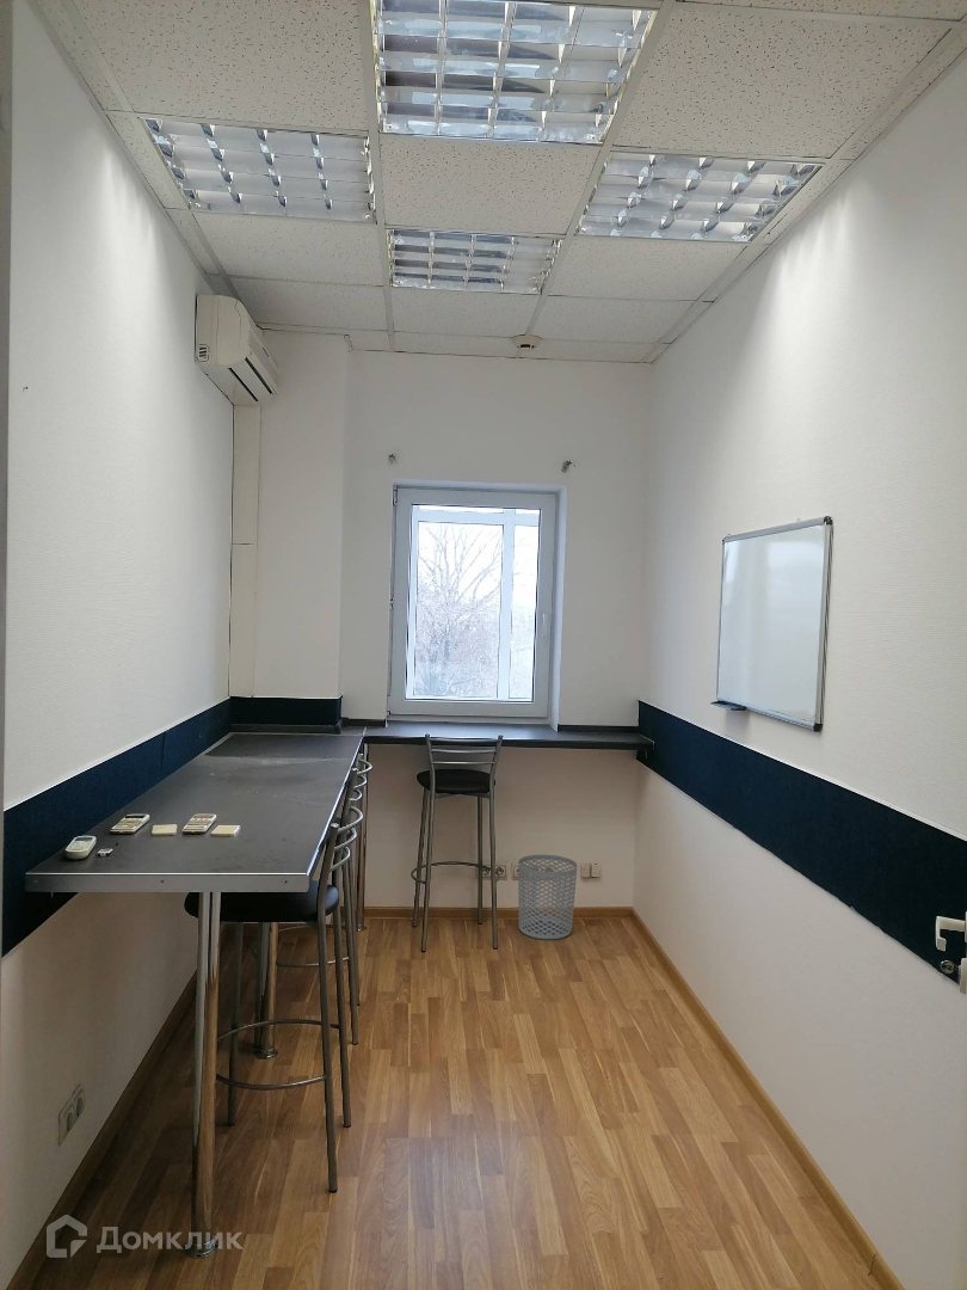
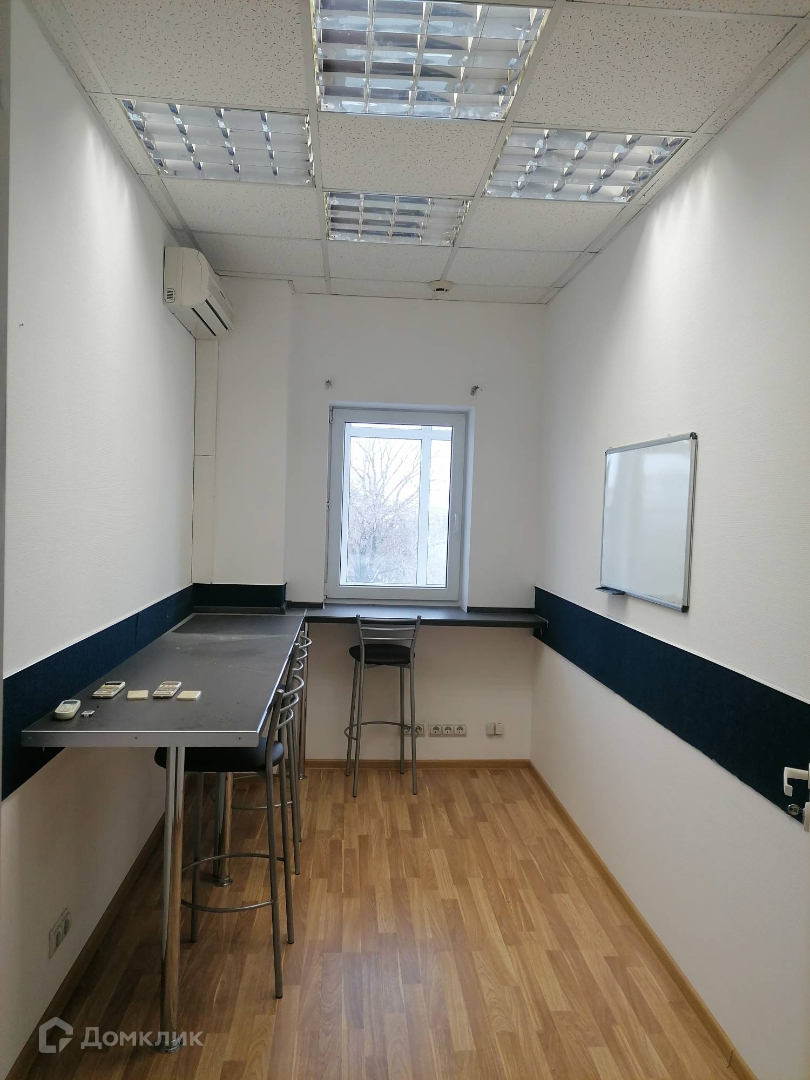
- waste bin [517,854,578,940]
